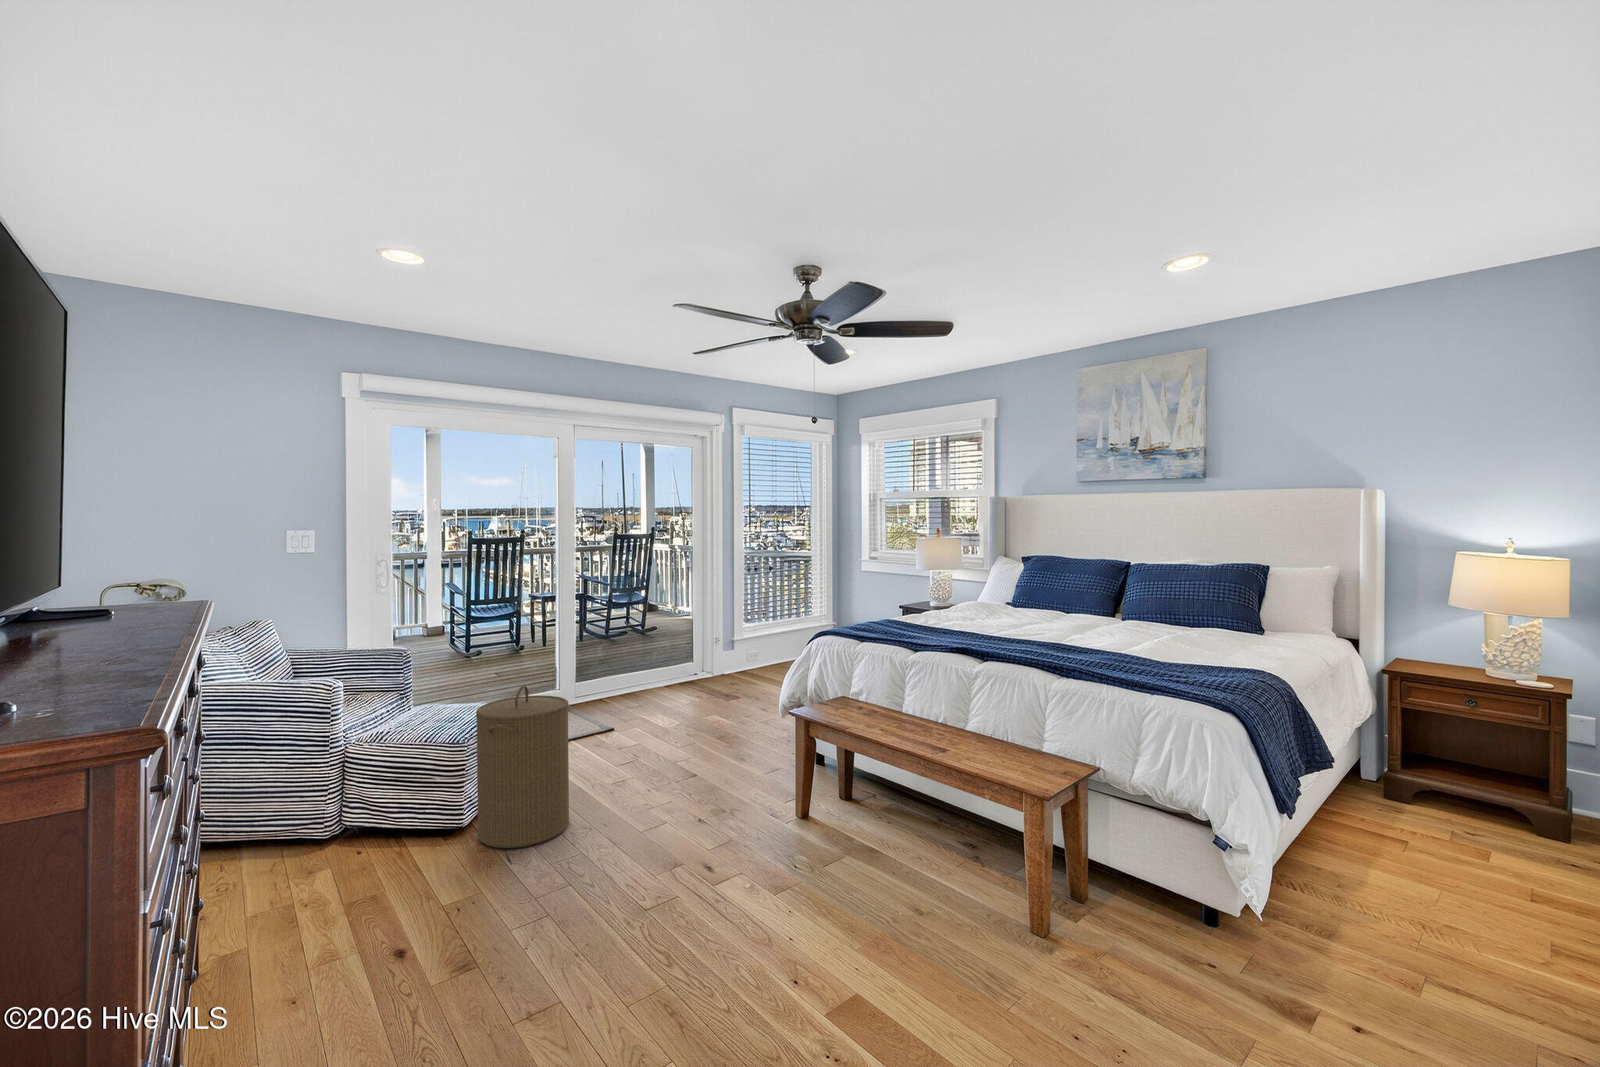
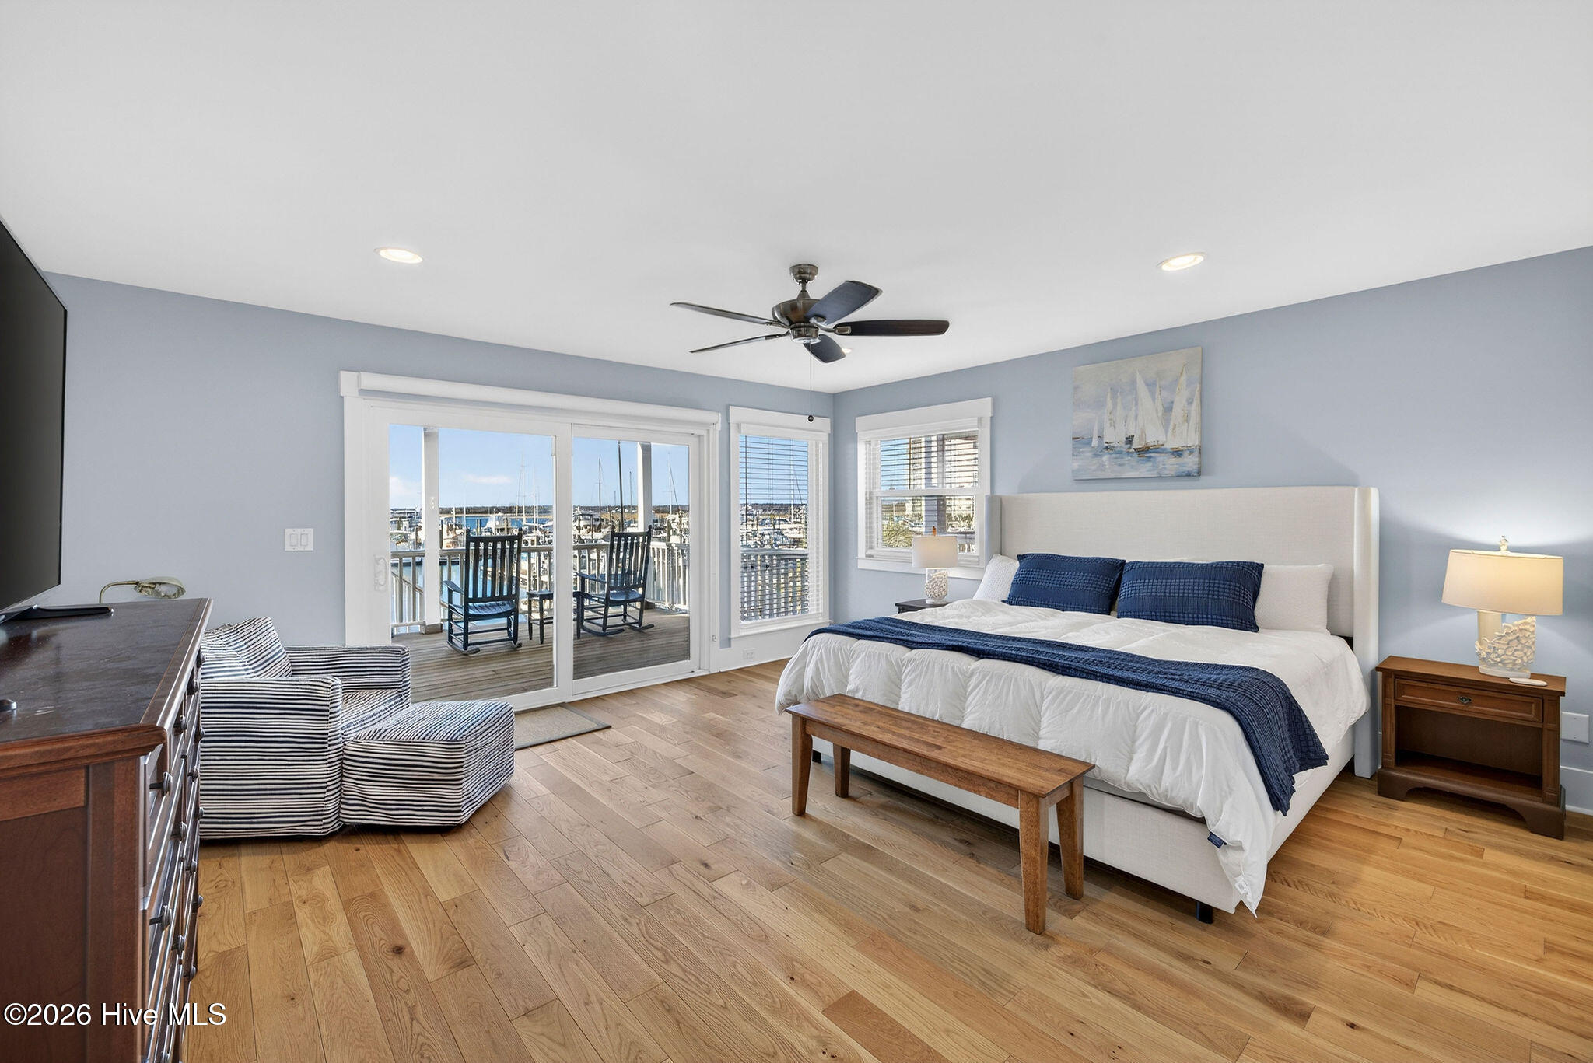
- laundry hamper [475,685,569,849]
